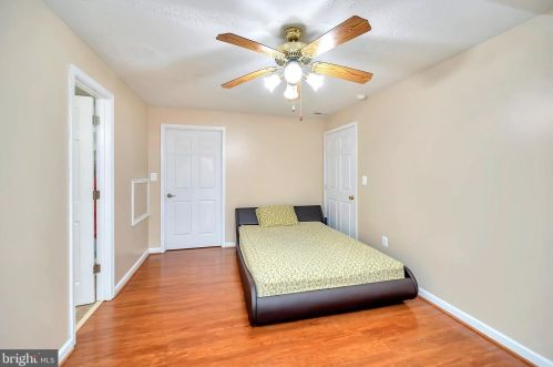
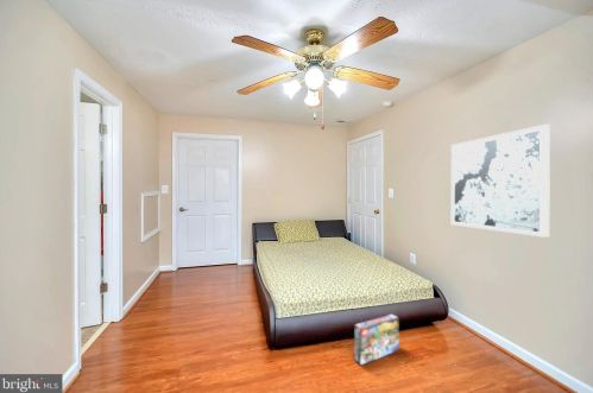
+ box [353,312,400,366]
+ wall art [450,123,551,239]
